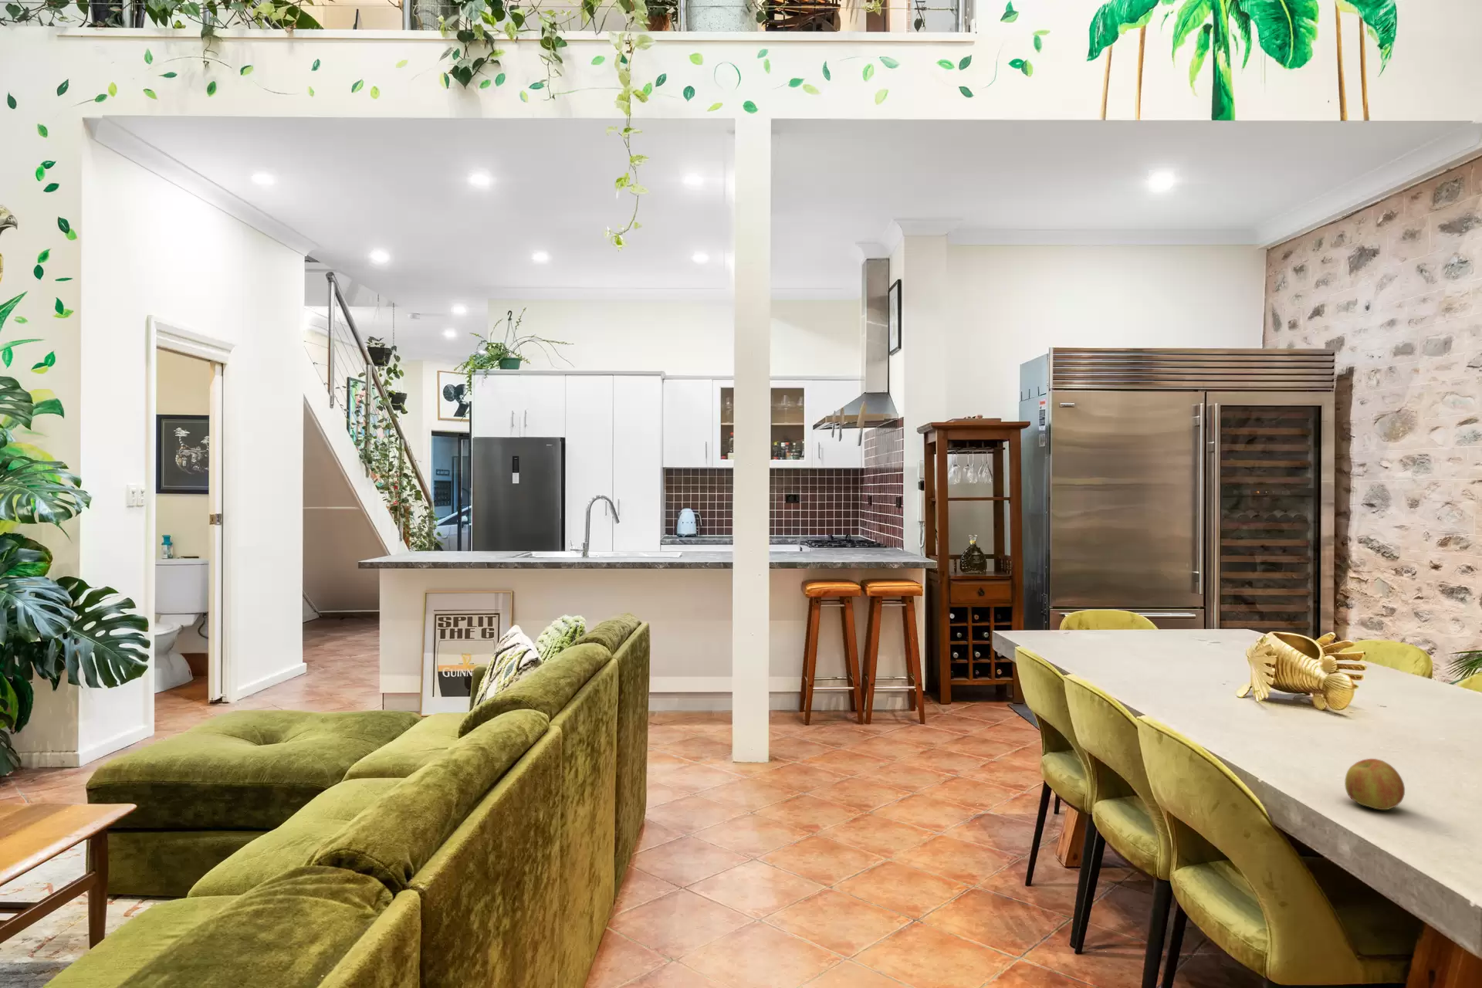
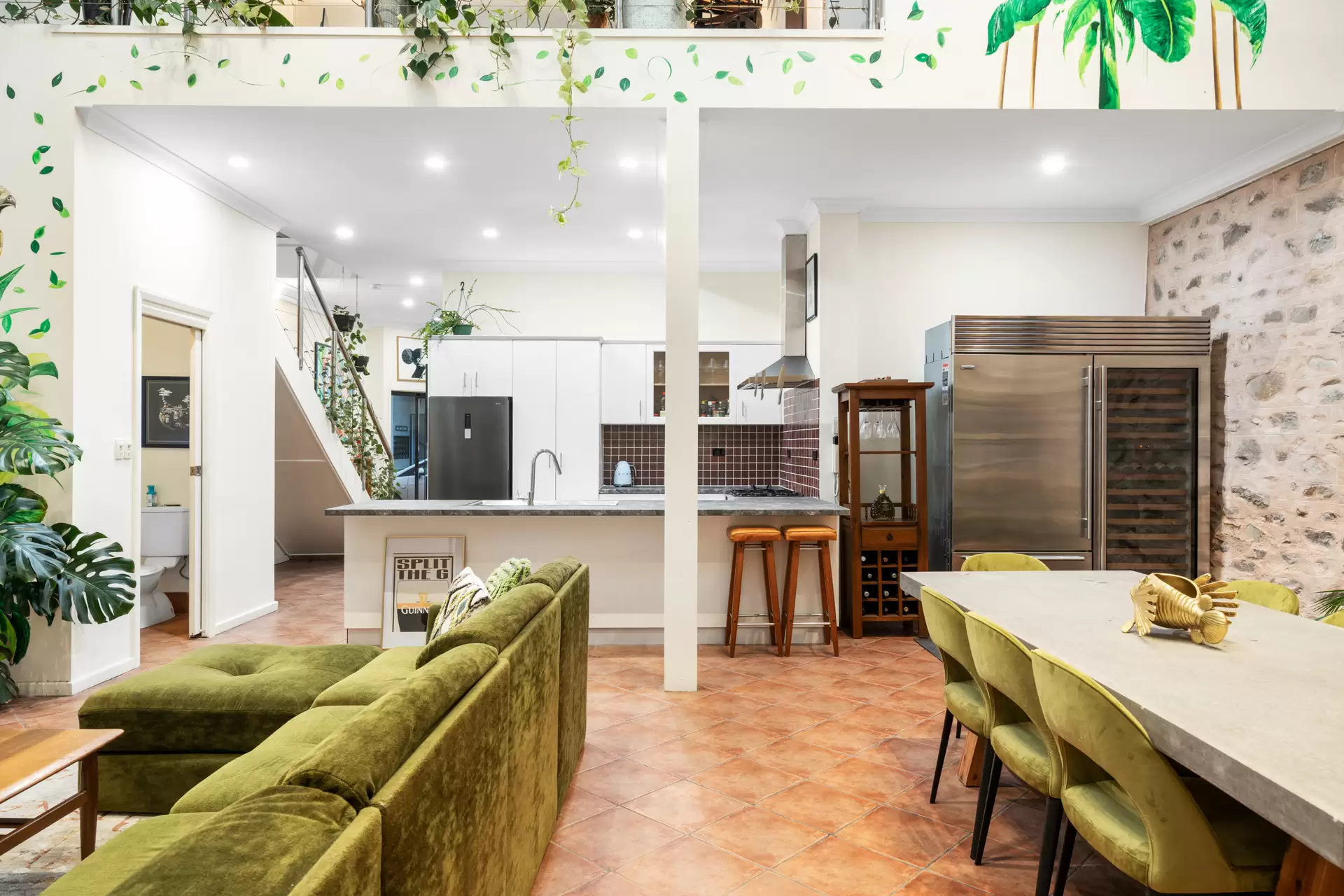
- apple [1344,758,1406,810]
